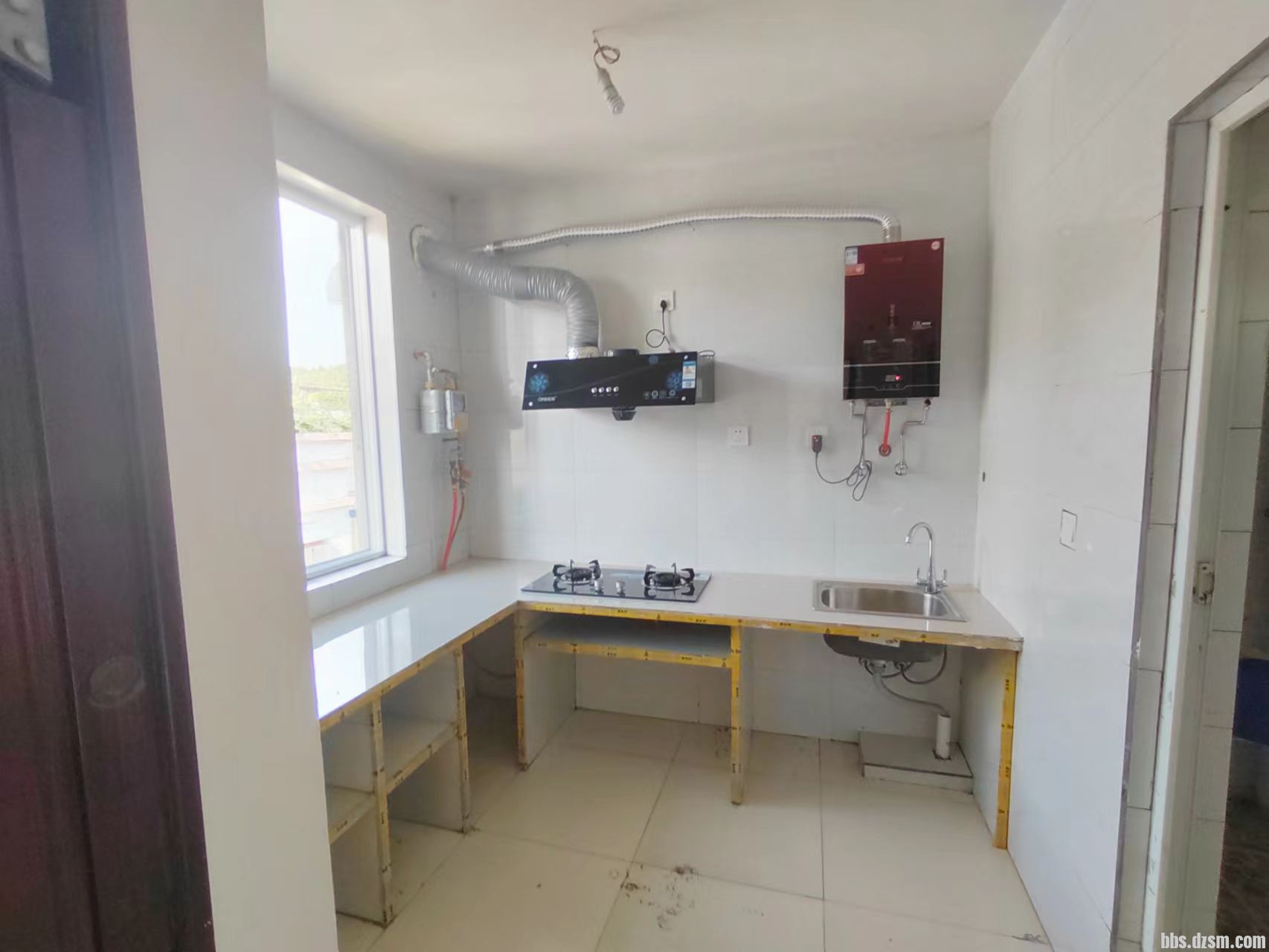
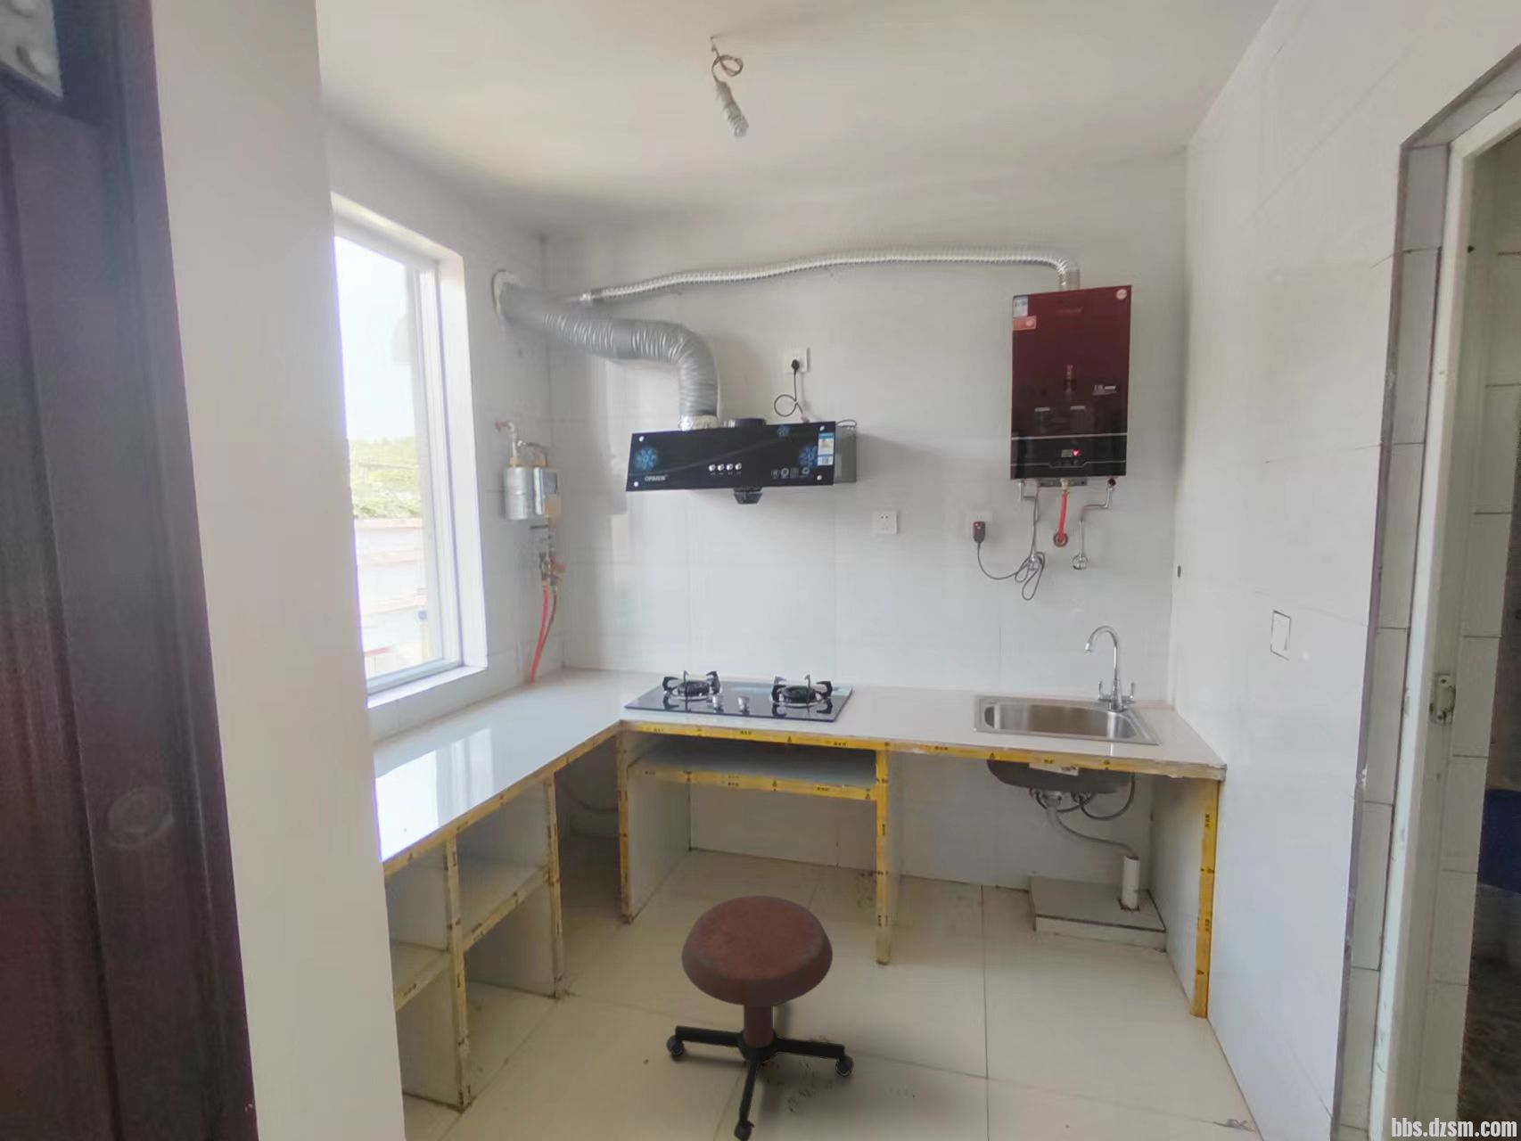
+ stool [665,895,855,1141]
